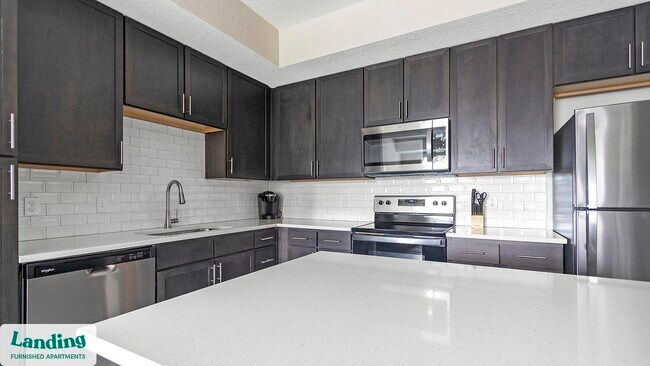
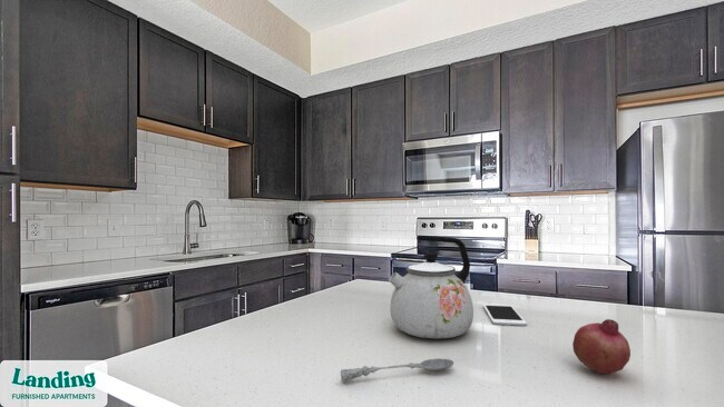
+ soupspoon [340,357,454,384]
+ cell phone [482,302,528,327]
+ fruit [571,318,632,375]
+ kettle [388,235,474,340]
